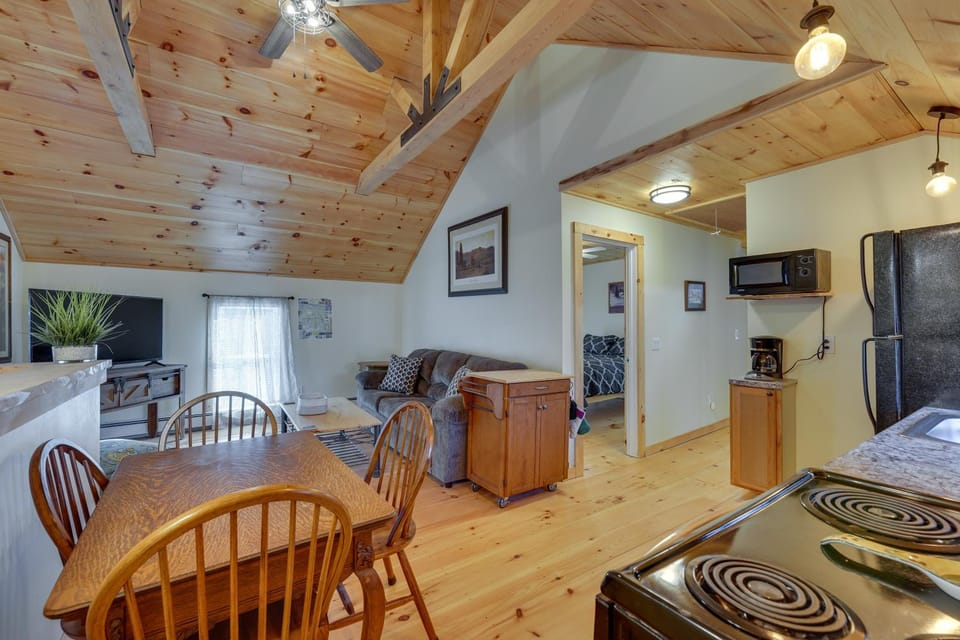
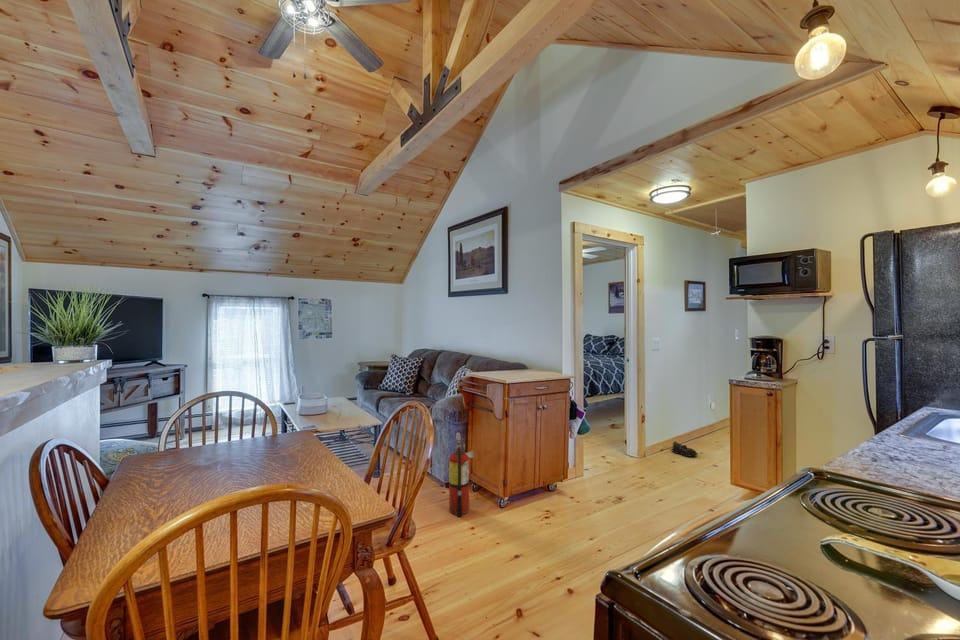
+ shoe [671,440,699,458]
+ fire extinguisher [448,431,476,517]
